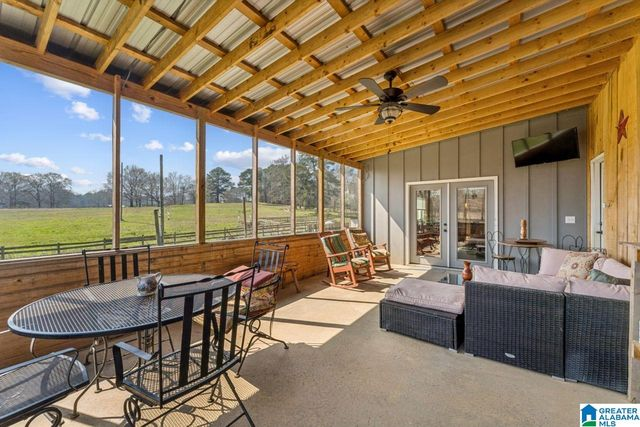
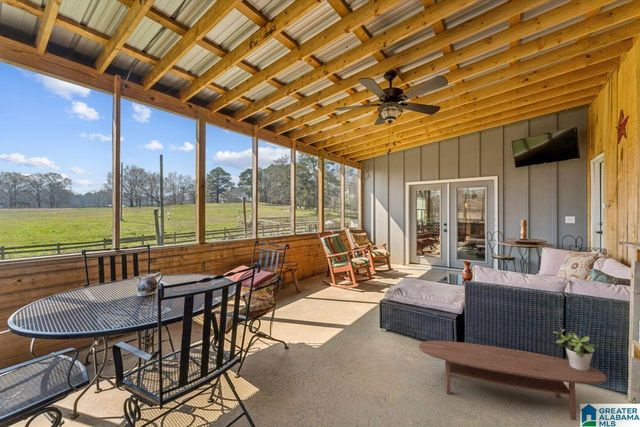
+ potted plant [552,328,597,371]
+ coffee table [418,340,608,421]
